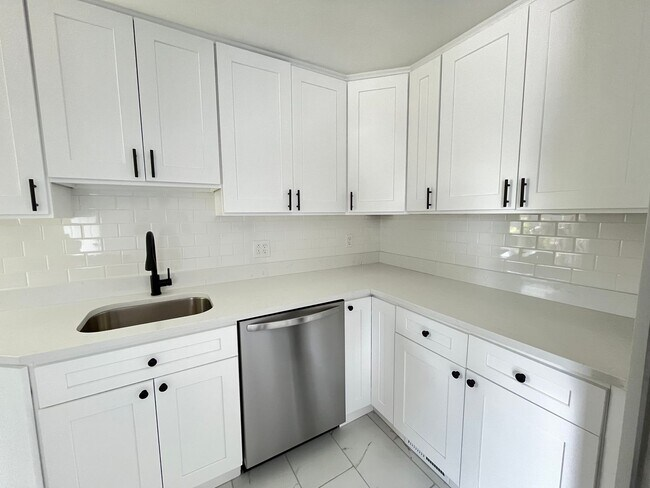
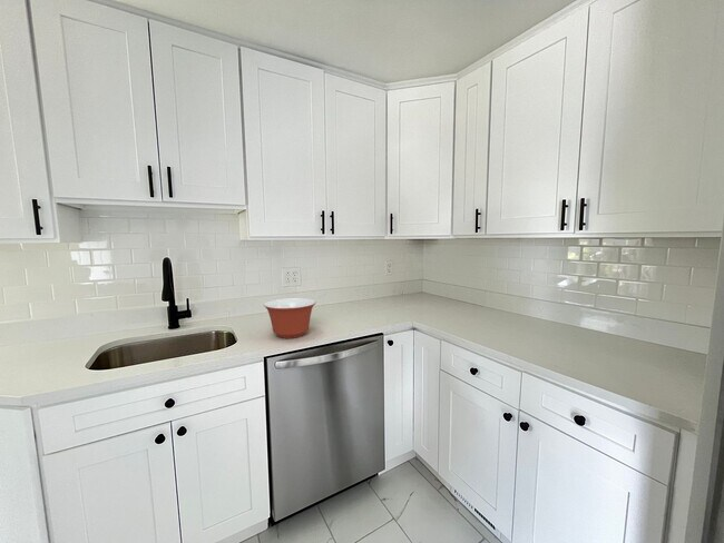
+ mixing bowl [263,297,317,339]
